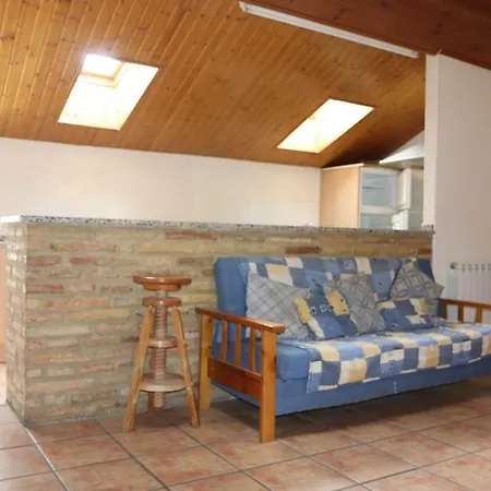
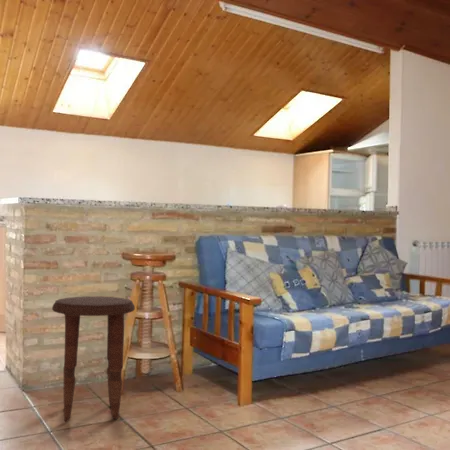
+ side table [51,295,136,423]
